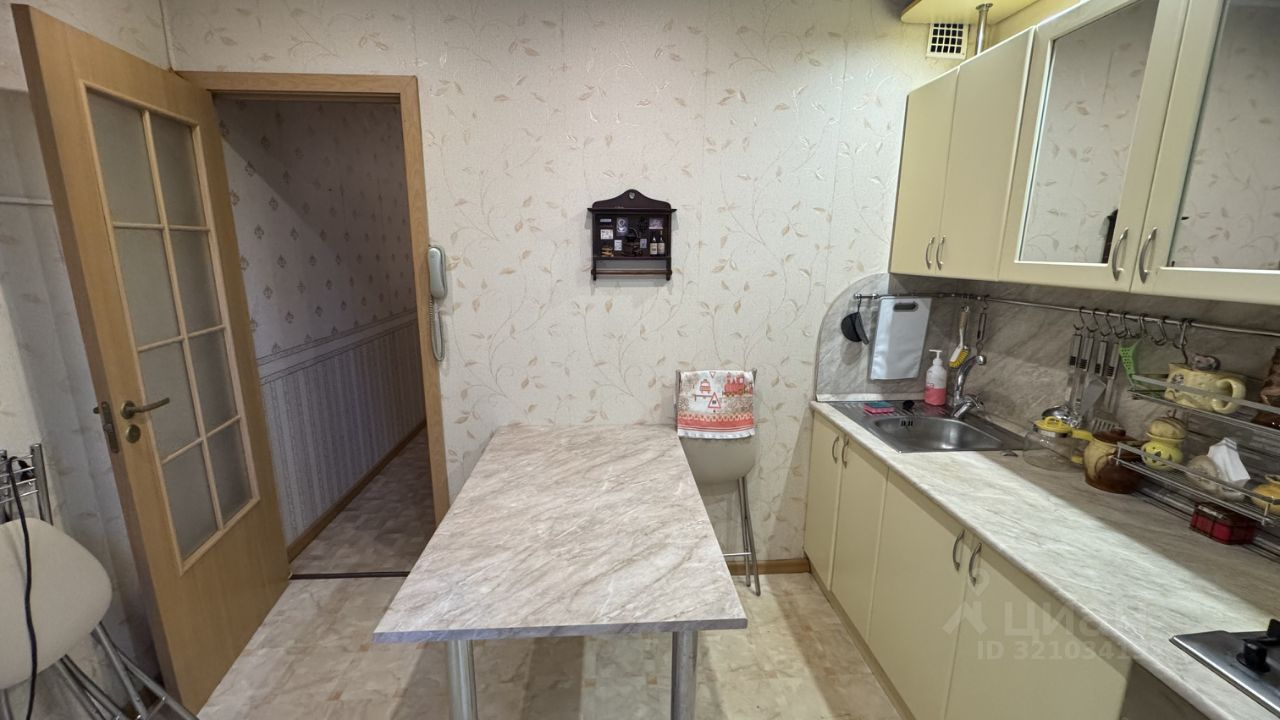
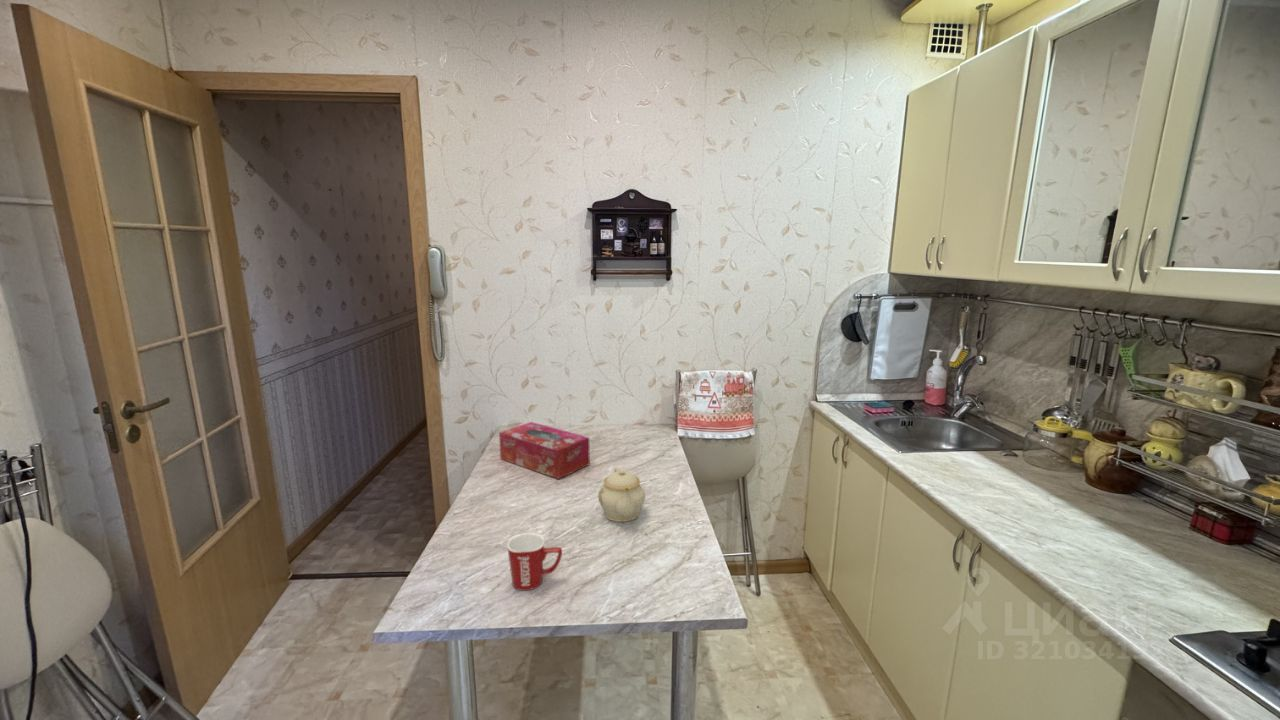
+ mug [507,532,563,591]
+ teapot [597,466,646,523]
+ tissue box [498,421,591,480]
